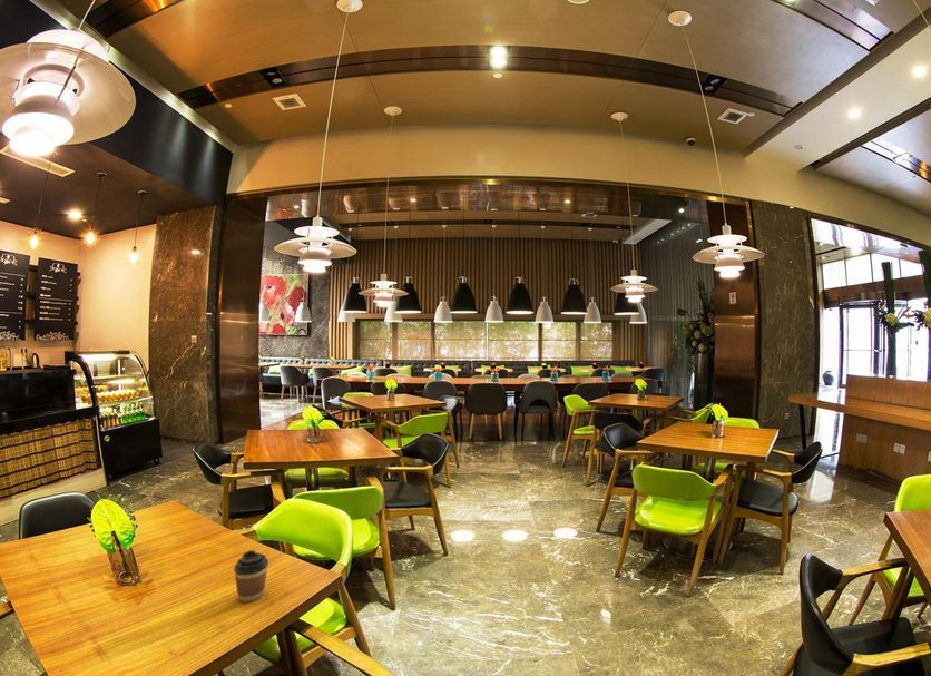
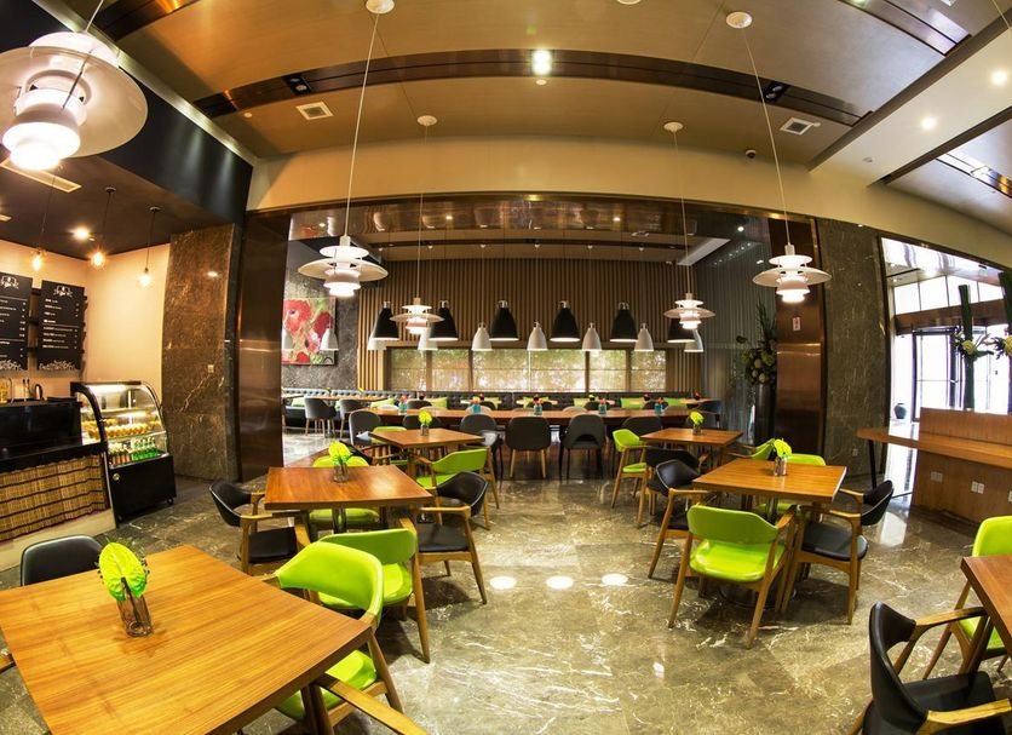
- coffee cup [233,549,270,604]
